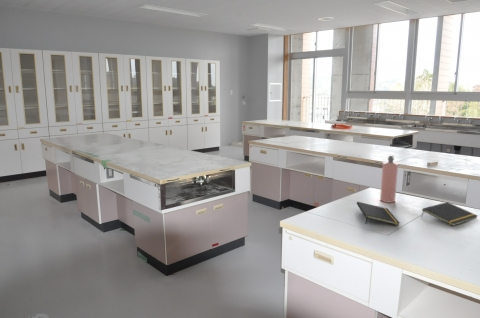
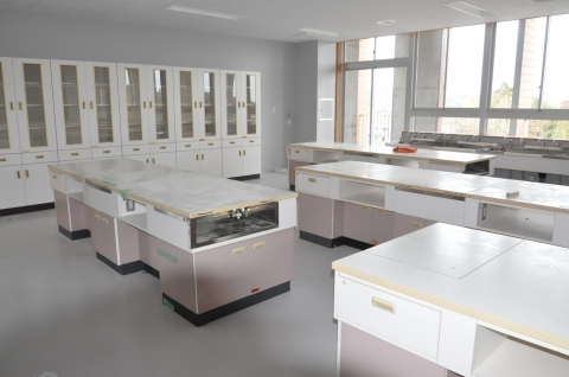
- notepad [356,201,401,226]
- spray bottle [379,153,399,204]
- notepad [420,201,479,227]
